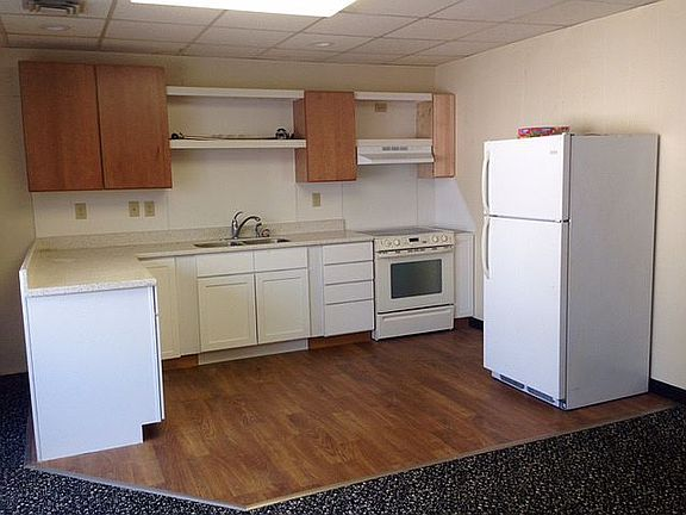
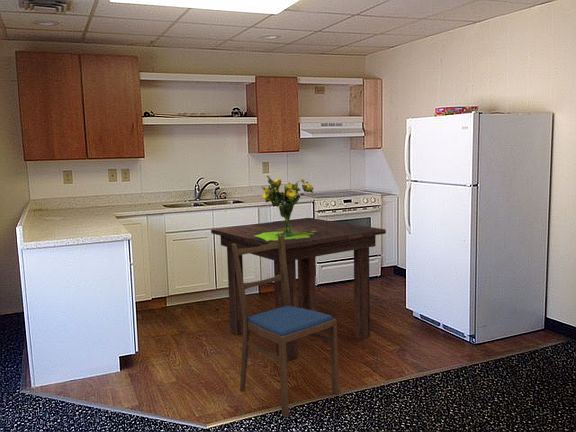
+ bouquet [254,175,317,241]
+ dining chair [231,236,340,418]
+ dining table [210,217,387,362]
